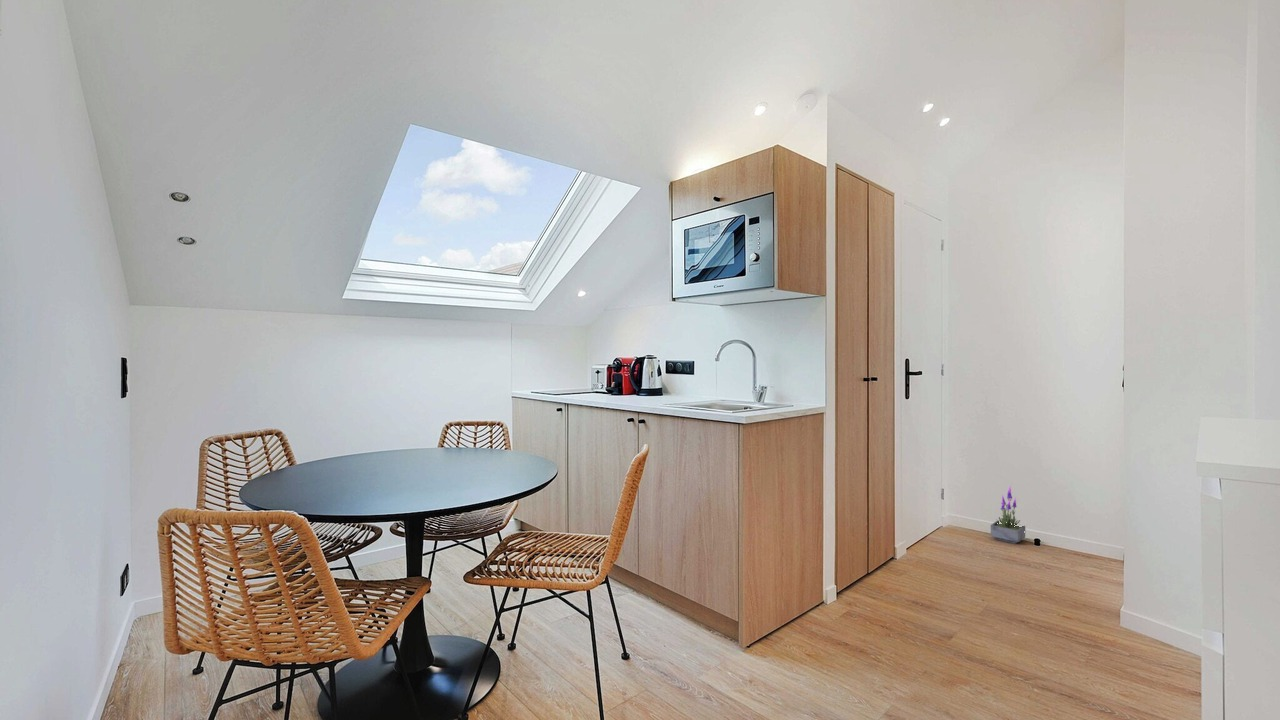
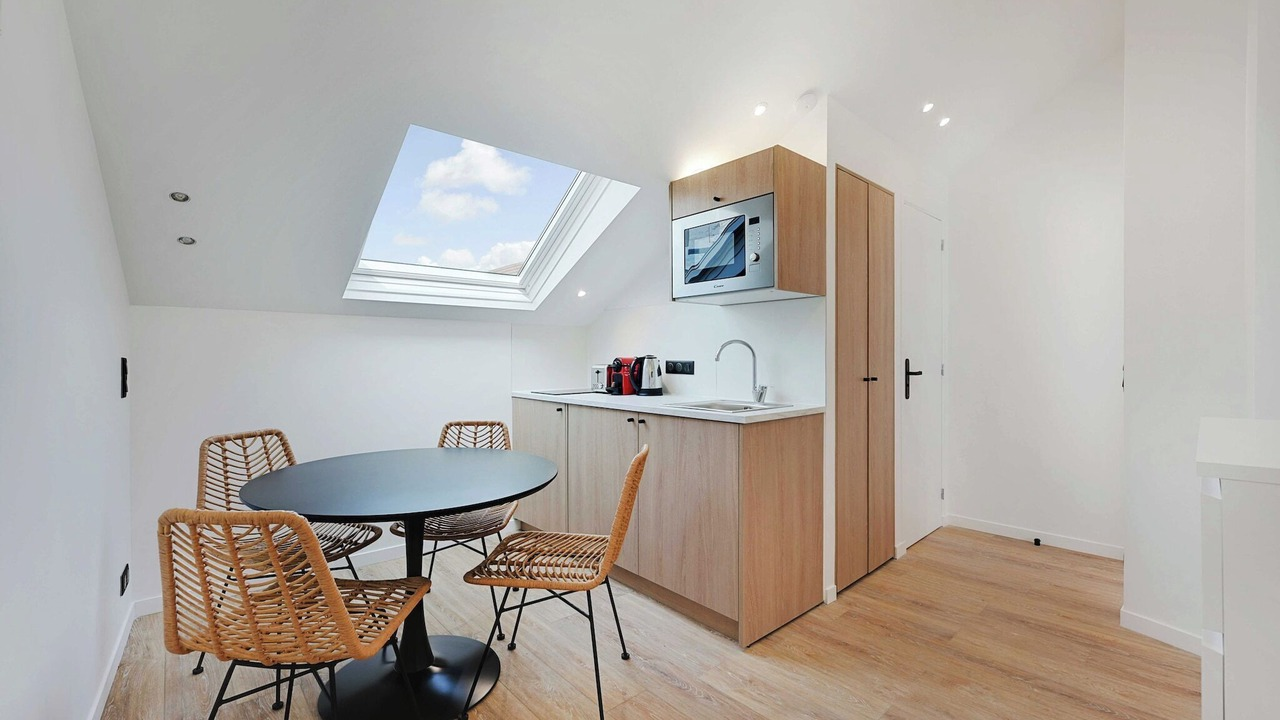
- potted plant [990,485,1026,545]
